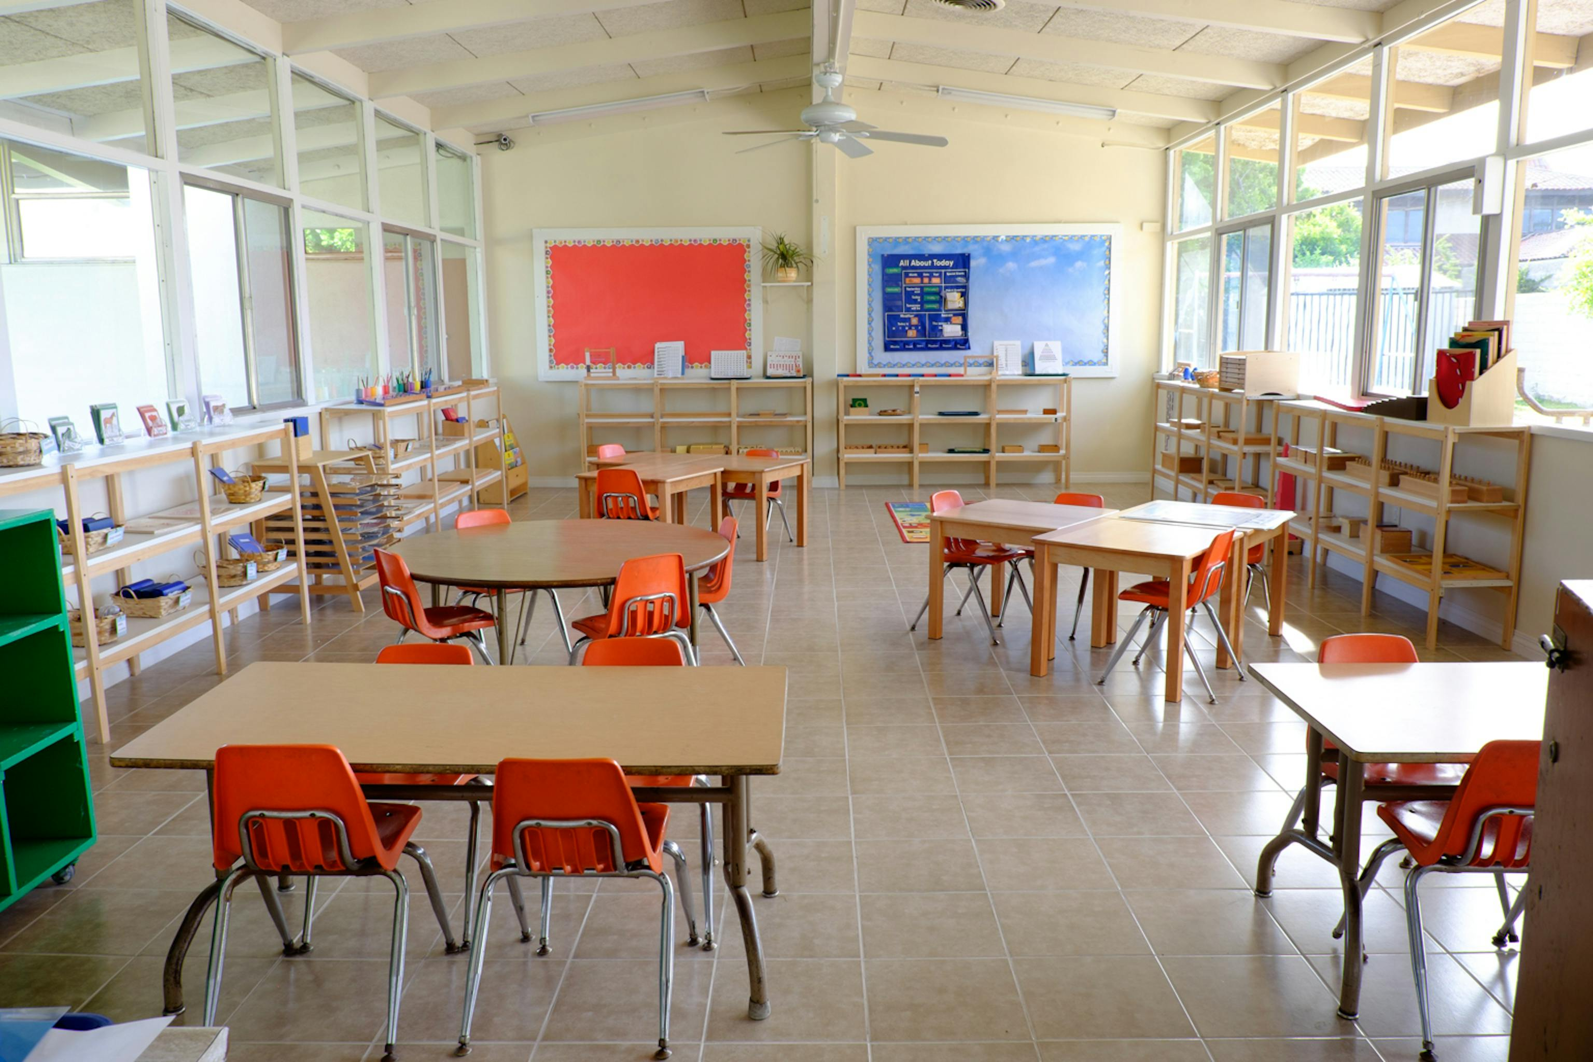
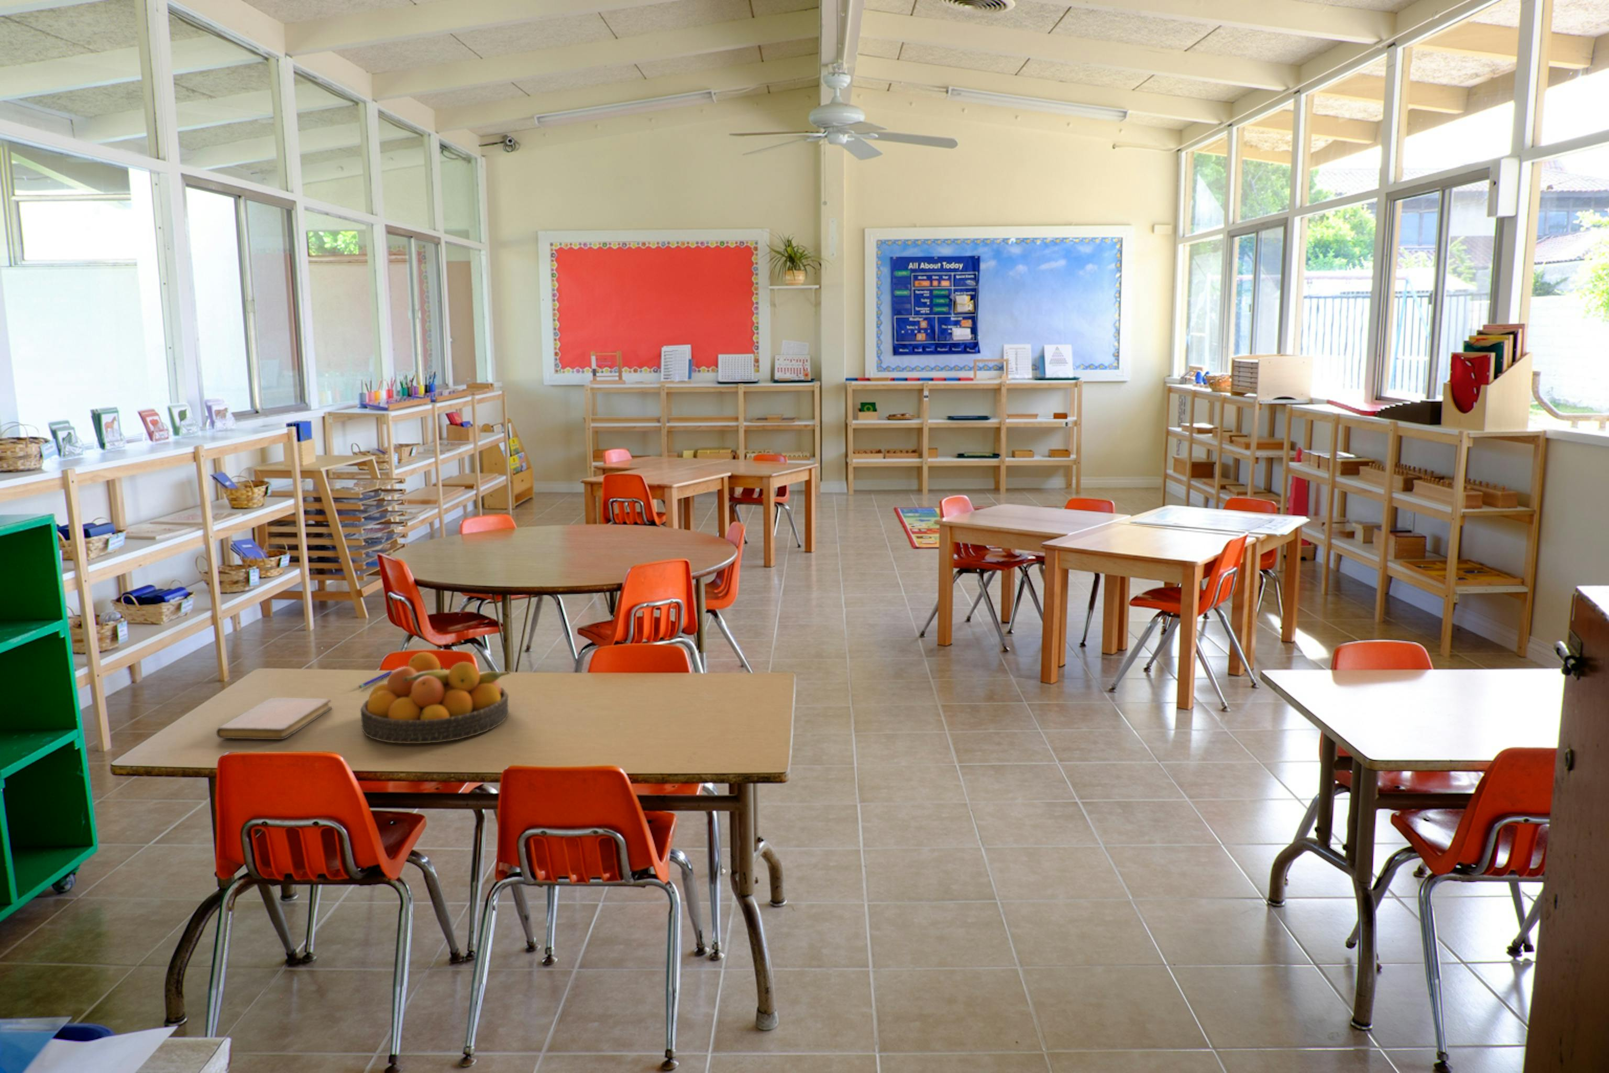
+ pen [358,671,393,689]
+ notebook [215,697,333,740]
+ fruit bowl [360,651,511,744]
